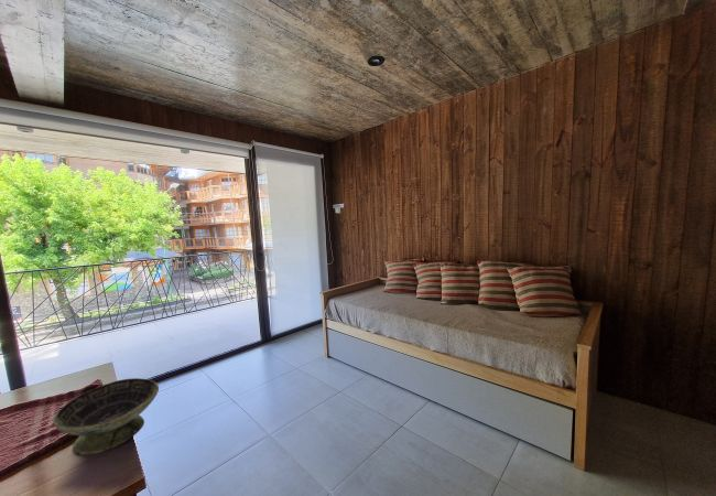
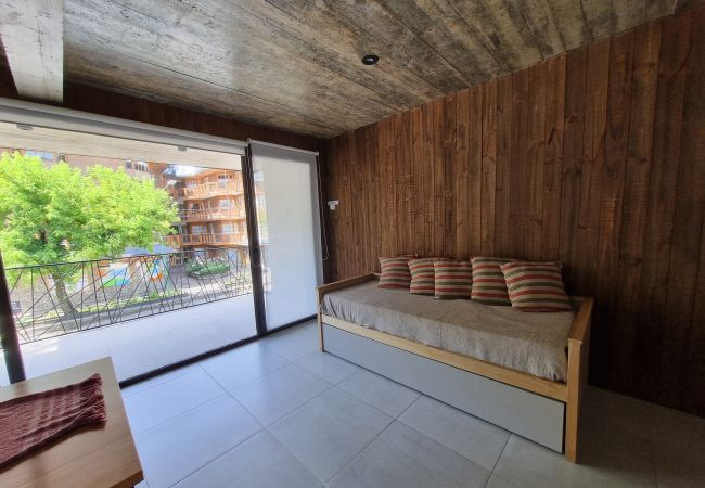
- decorative bowl [53,377,160,456]
